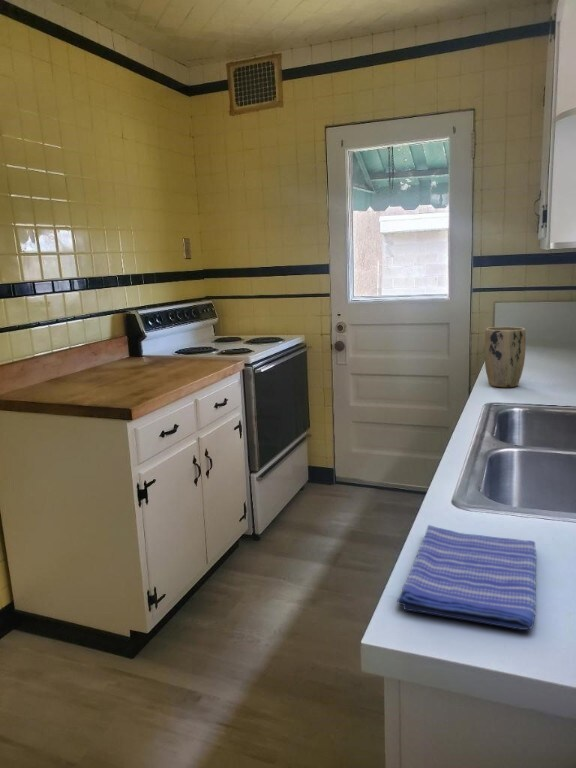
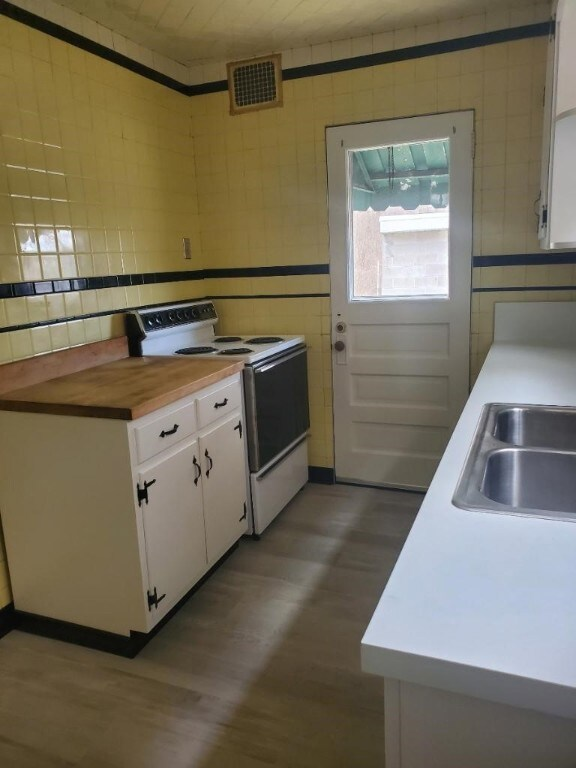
- plant pot [484,326,527,388]
- dish towel [396,524,537,631]
